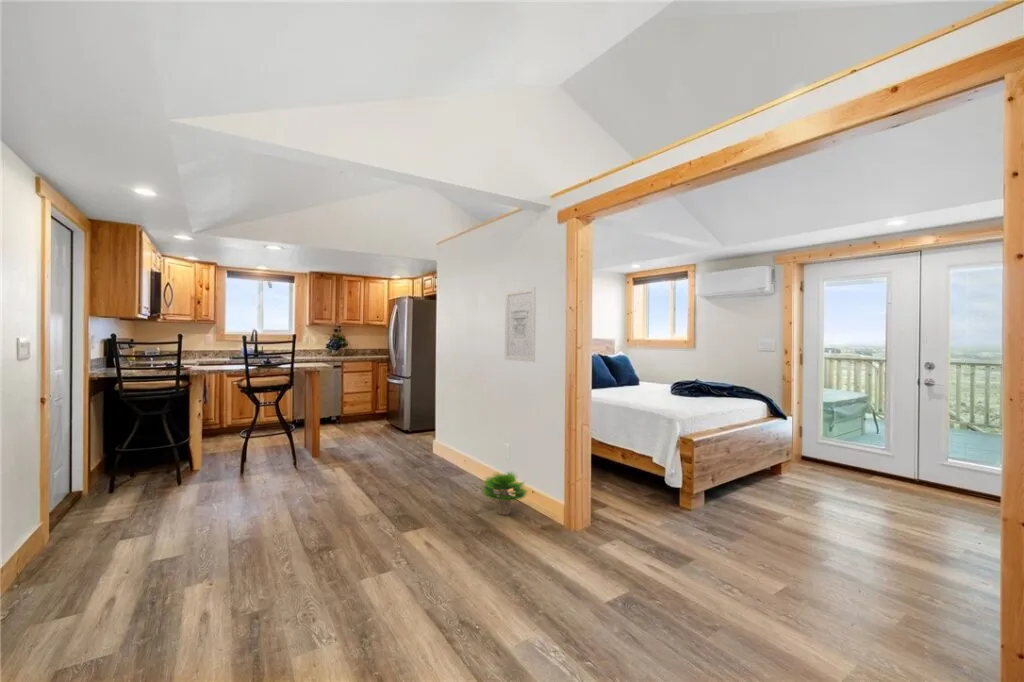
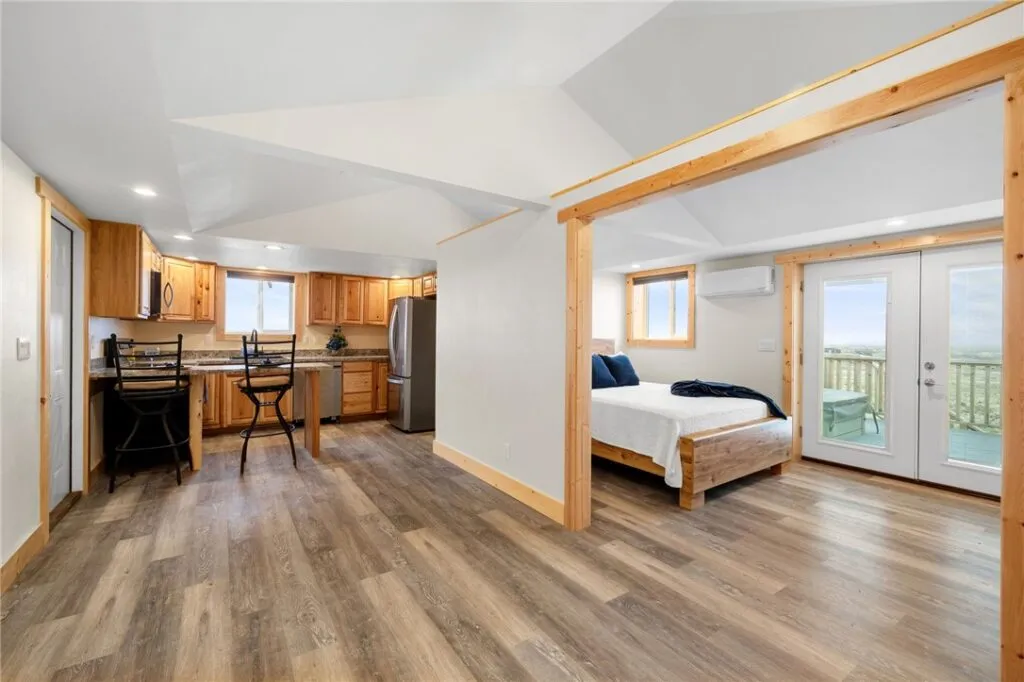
- potted plant [480,470,530,516]
- wall art [504,286,537,363]
